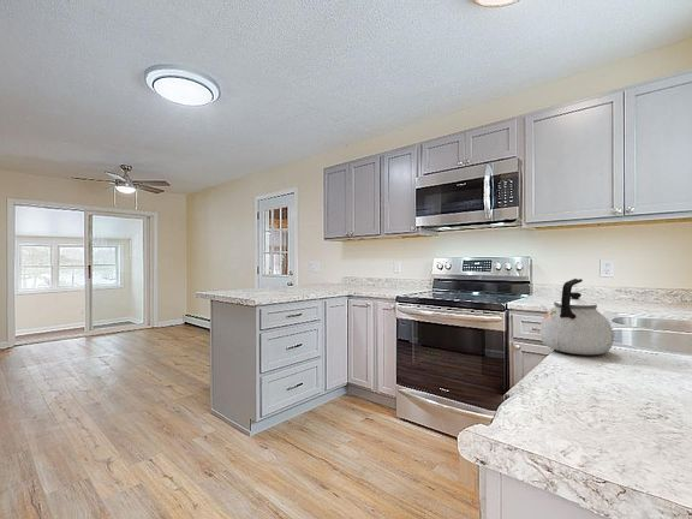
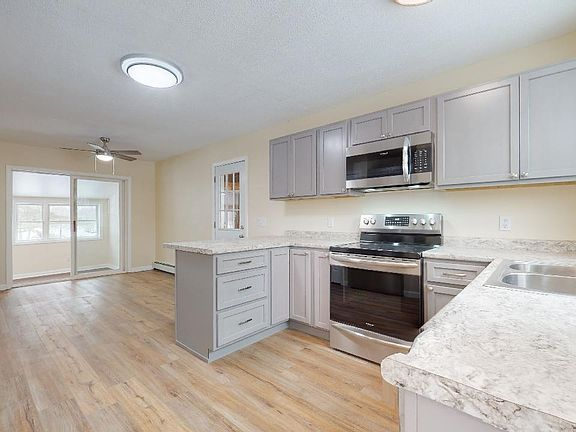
- kettle [538,278,614,356]
